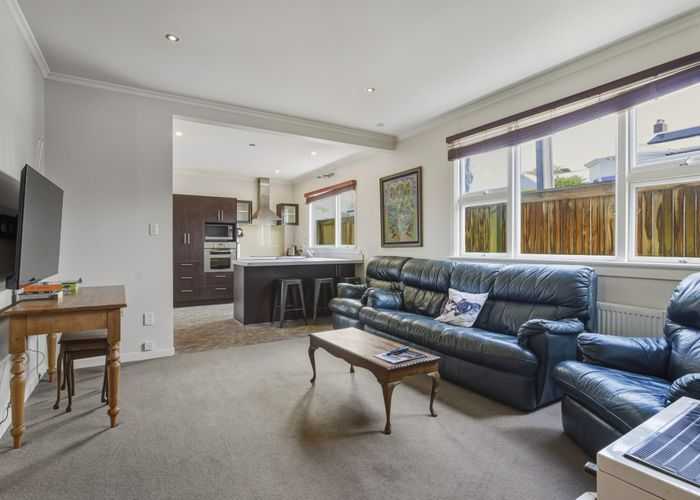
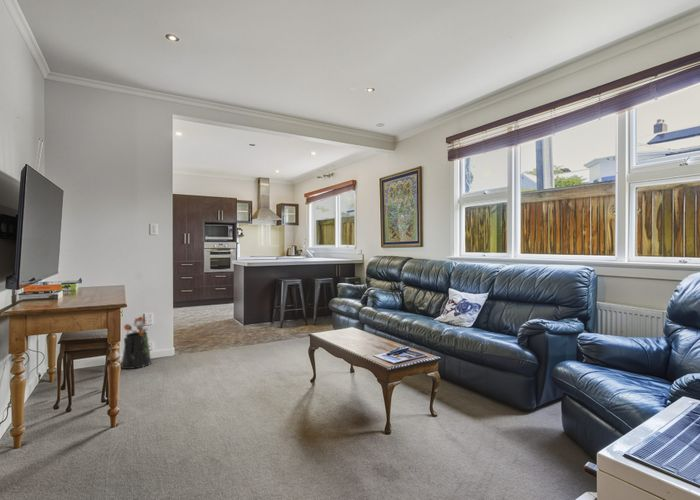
+ watering can [120,315,153,370]
